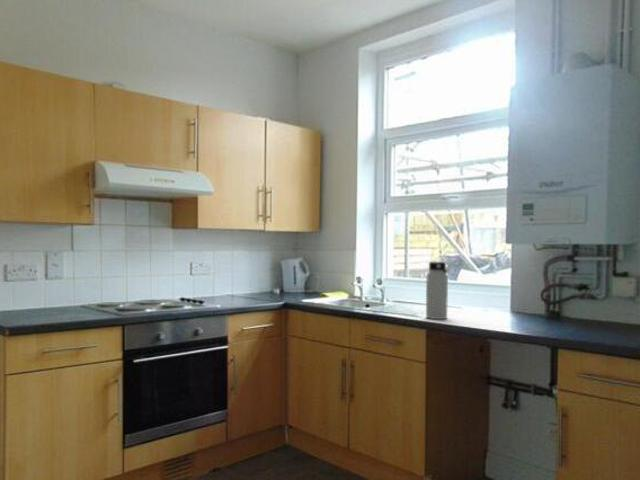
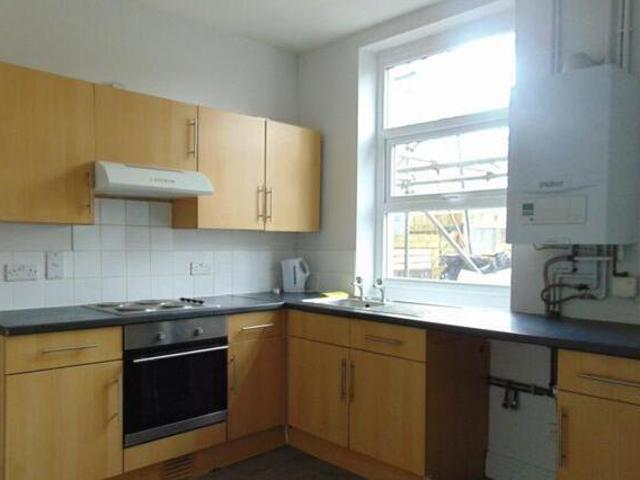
- water bottle [425,261,449,320]
